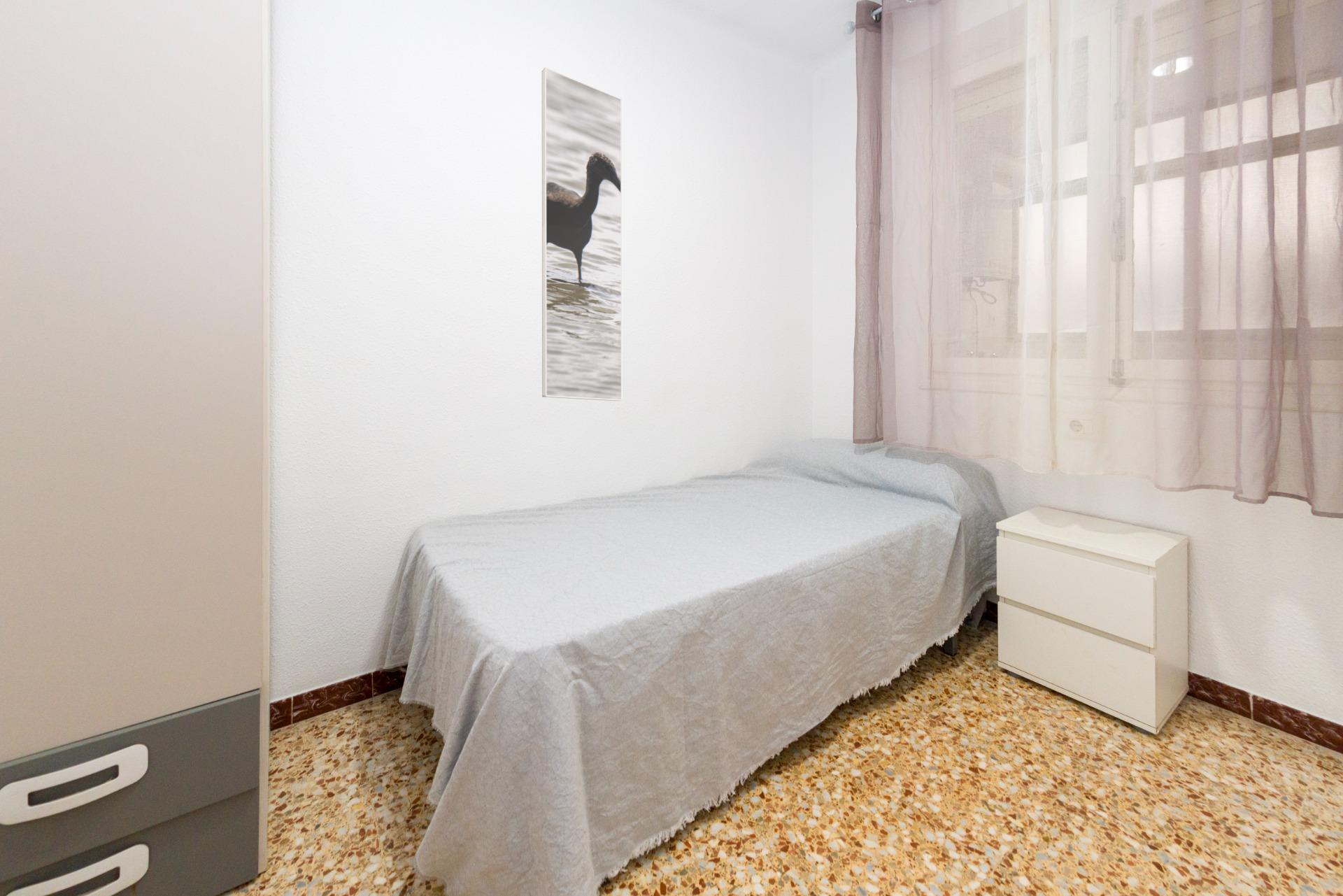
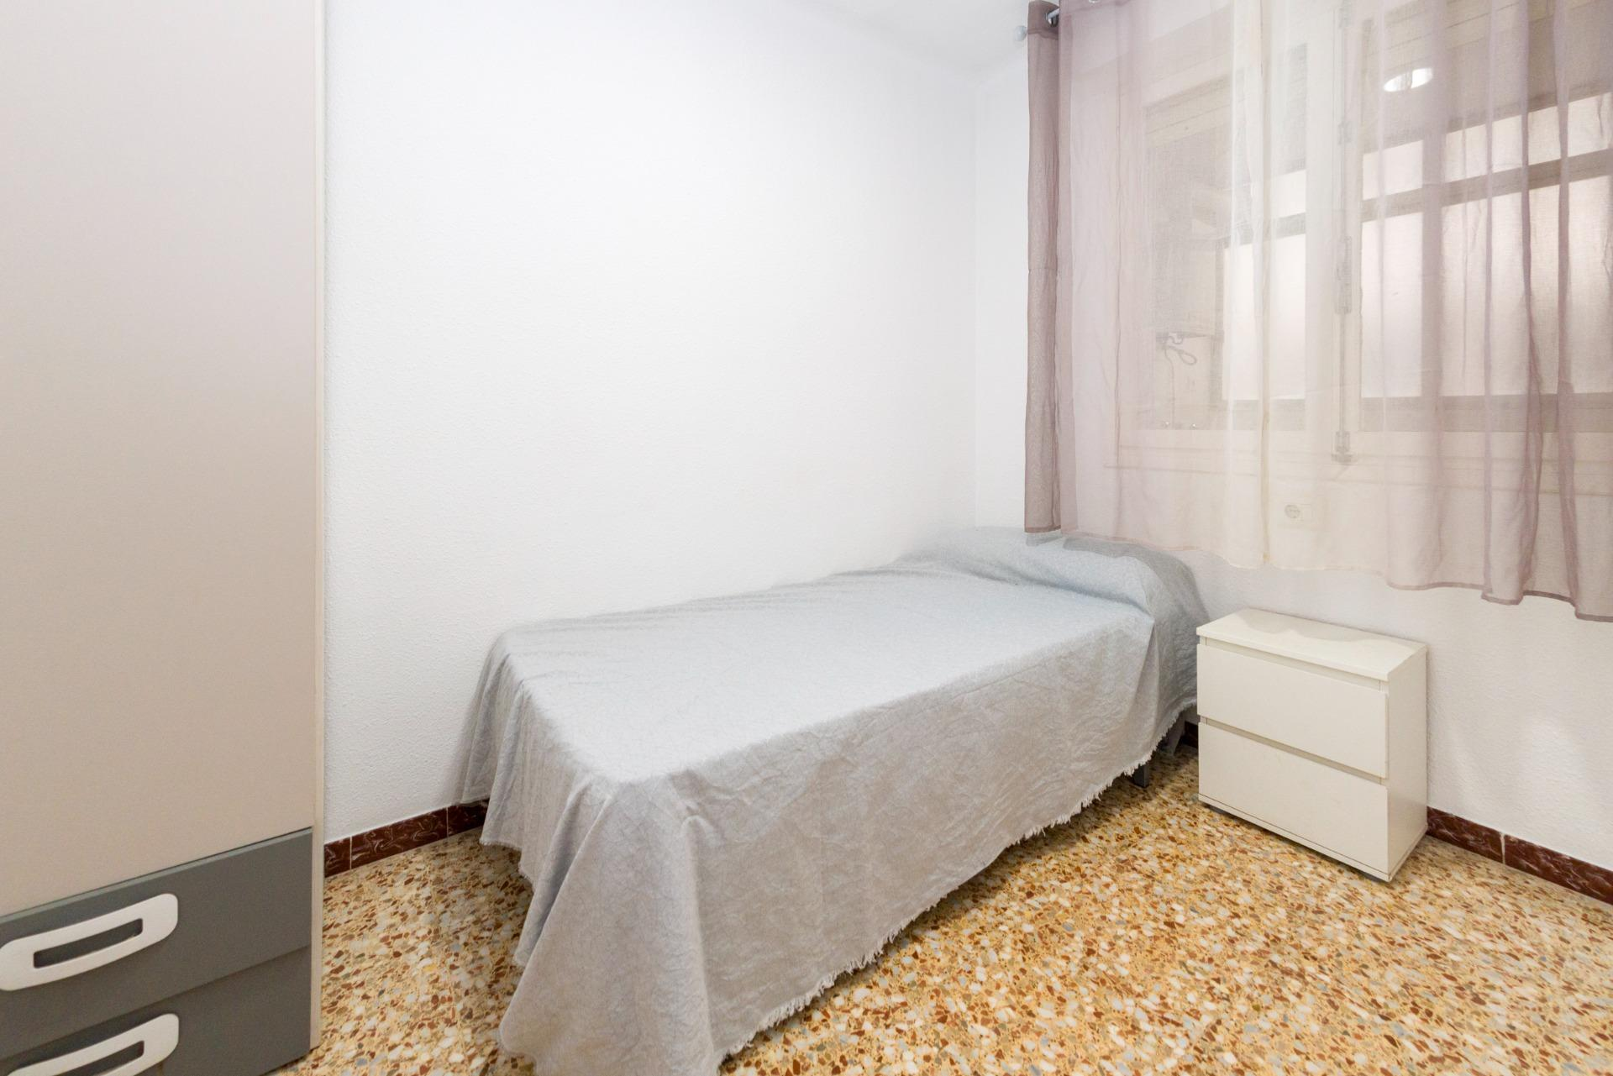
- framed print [541,66,623,401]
